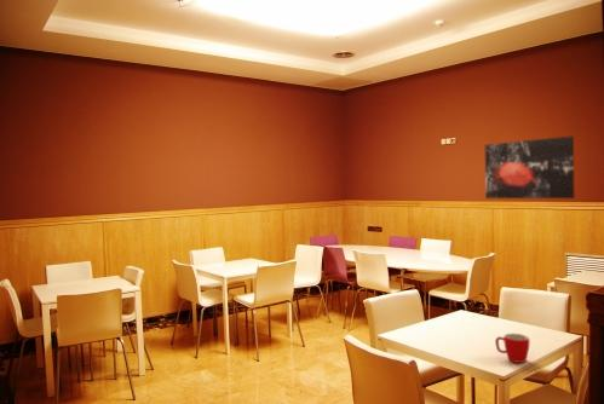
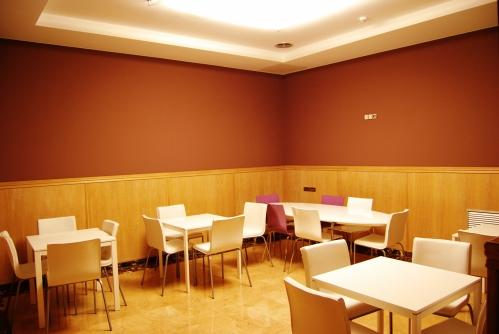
- wall art [484,135,575,200]
- mug [494,333,530,364]
